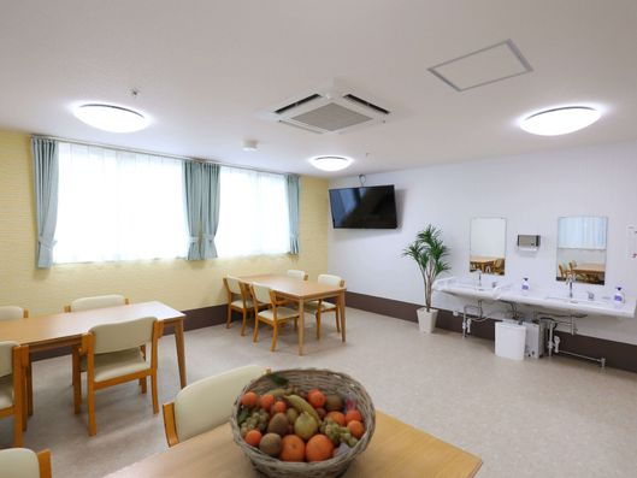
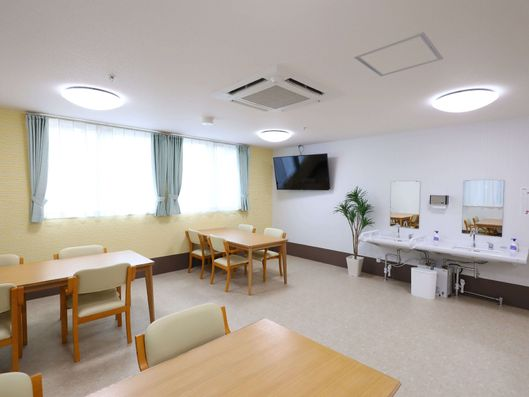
- fruit basket [229,366,377,478]
